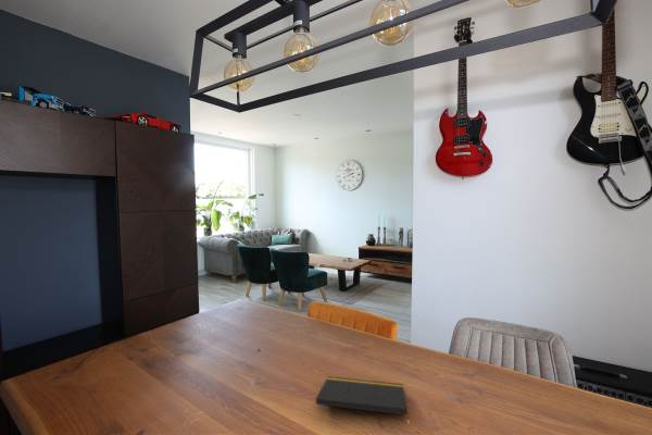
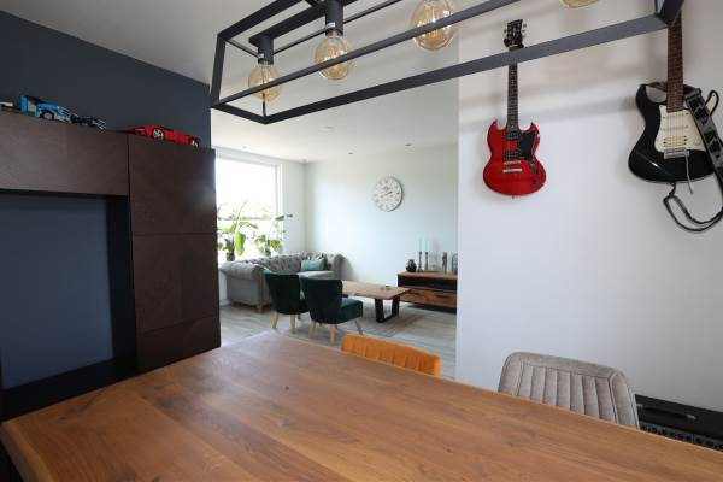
- notepad [315,375,411,428]
